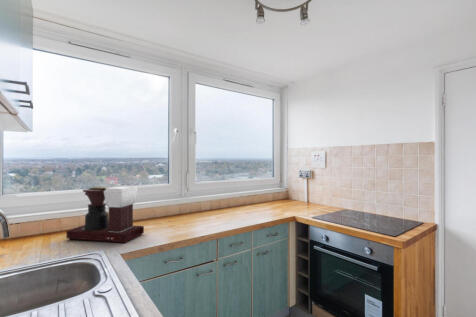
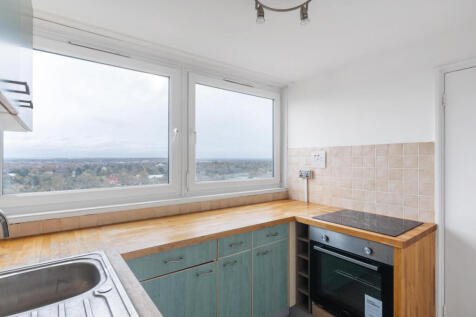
- coffee maker [65,185,145,244]
